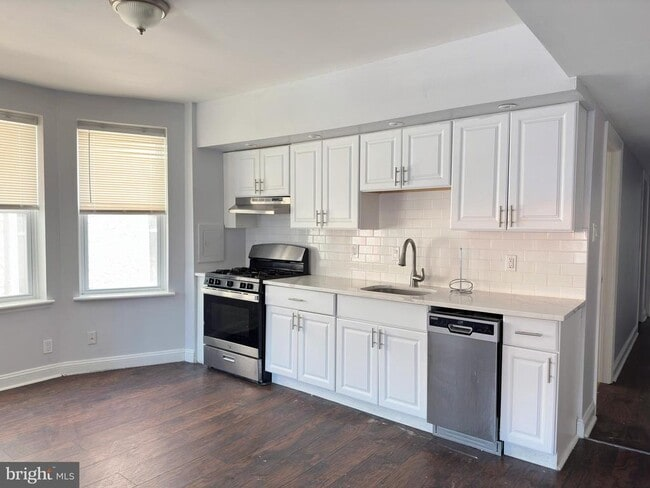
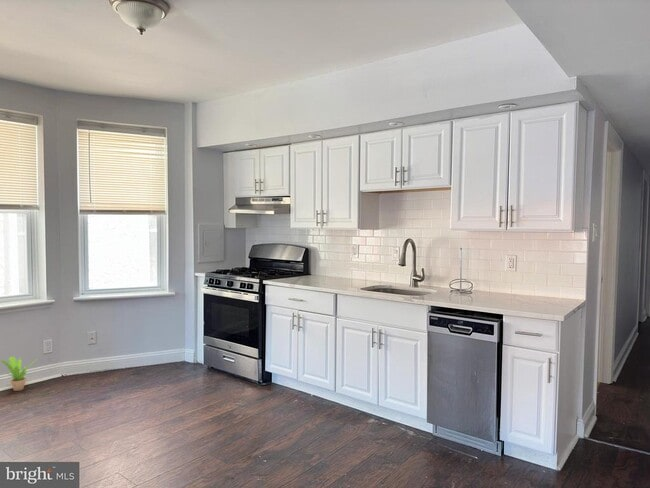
+ potted plant [0,356,39,392]
